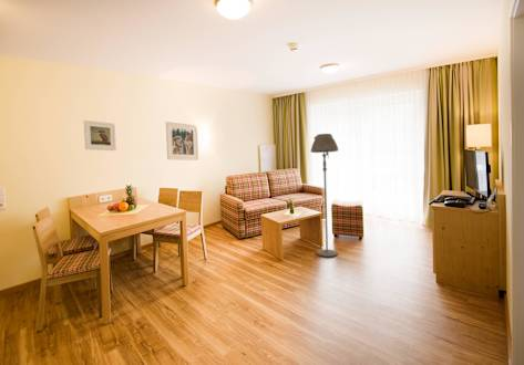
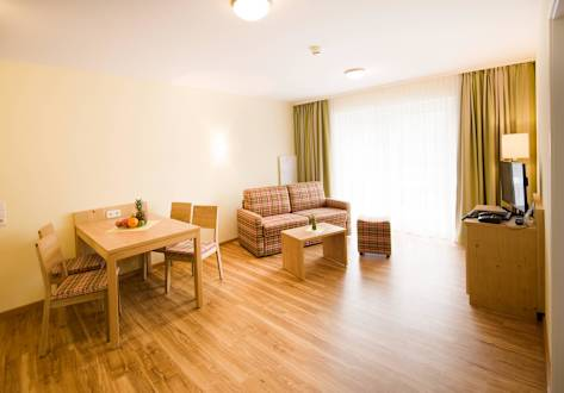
- floor lamp [310,133,339,258]
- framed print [83,119,117,152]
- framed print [165,121,199,161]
